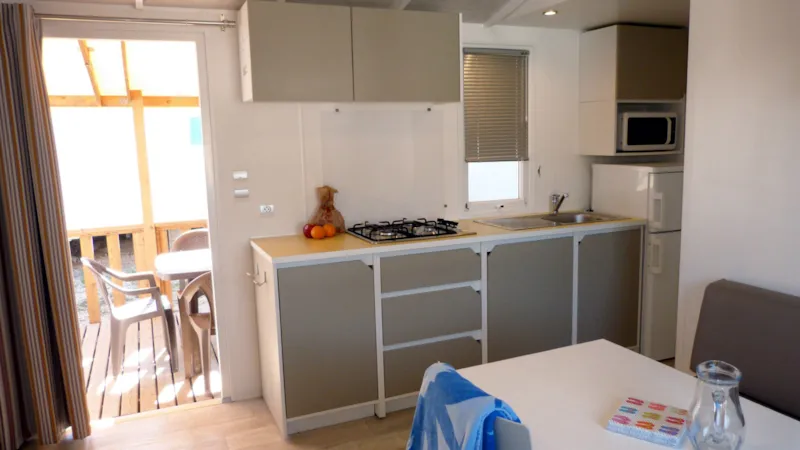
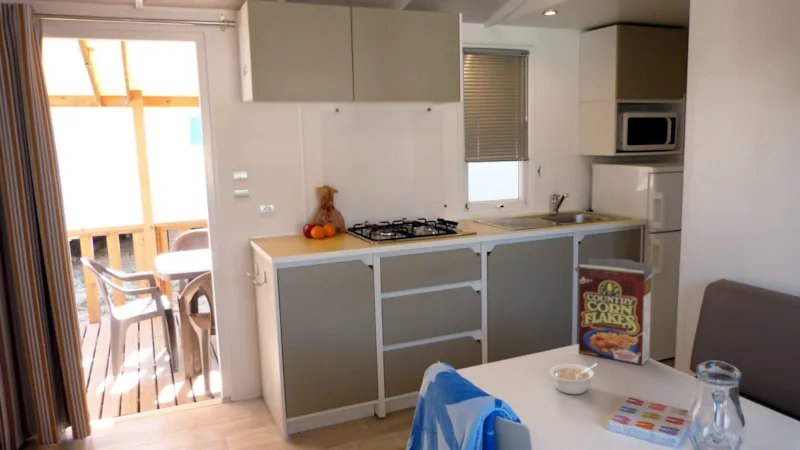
+ legume [549,362,600,395]
+ cereal box [573,257,656,366]
